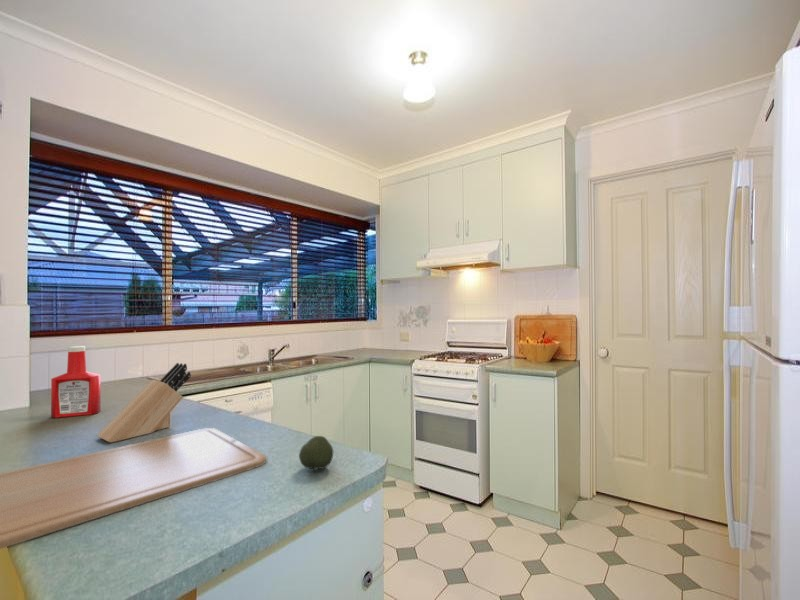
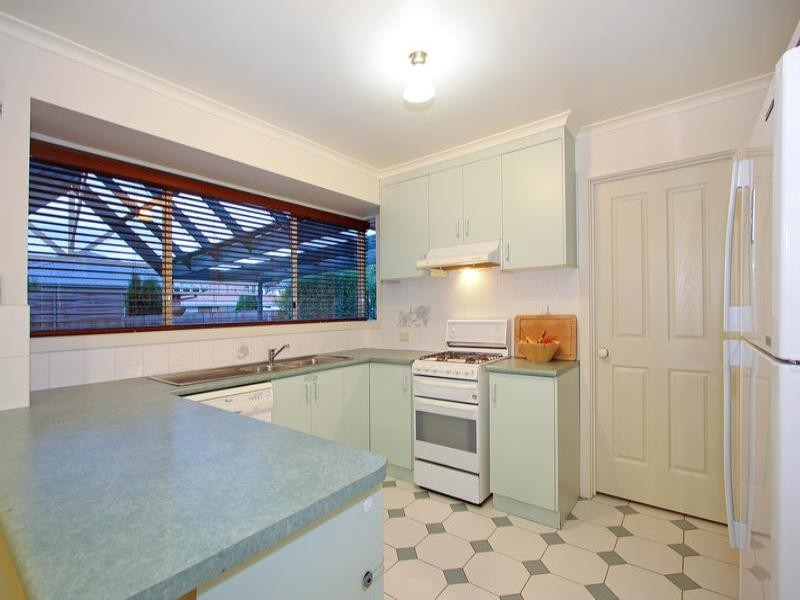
- chopping board [0,427,267,550]
- soap bottle [50,345,102,419]
- knife block [96,362,192,444]
- fruit [298,435,334,474]
